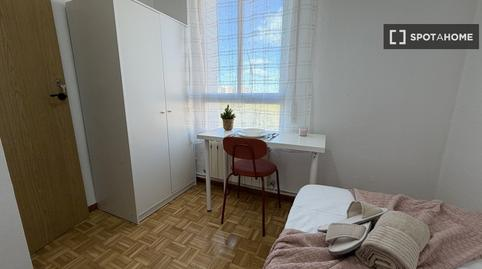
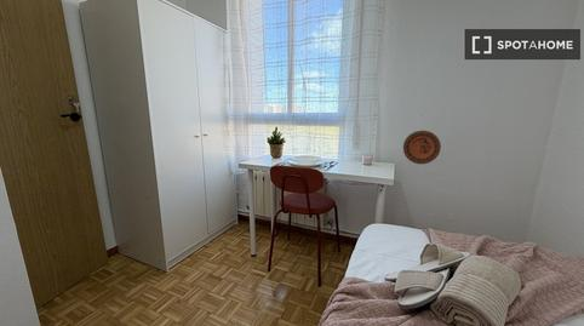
+ decorative plate [402,130,442,165]
